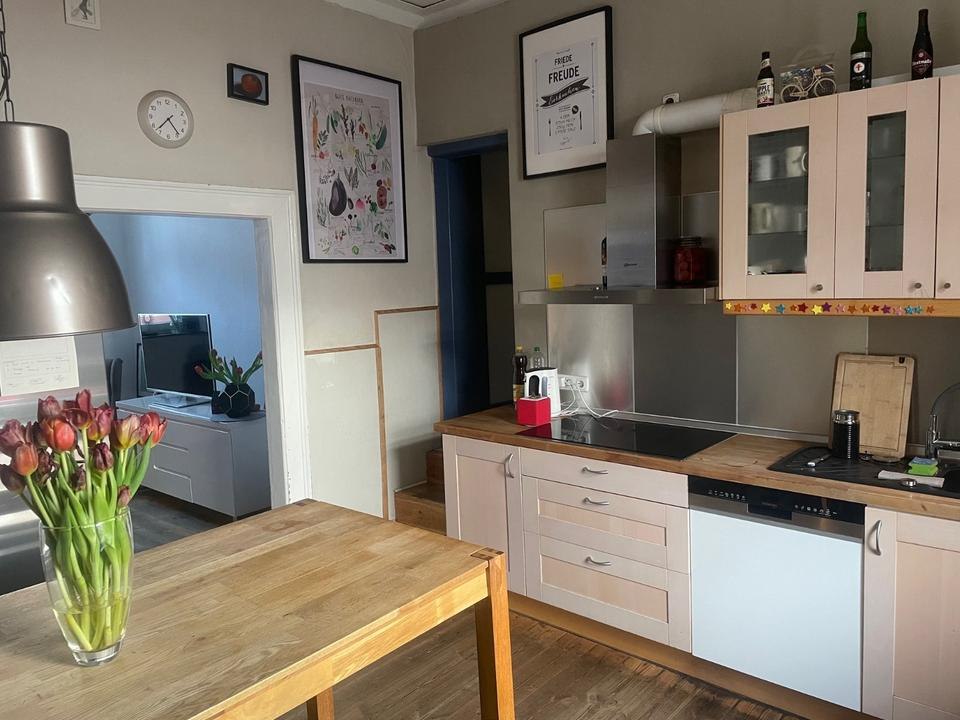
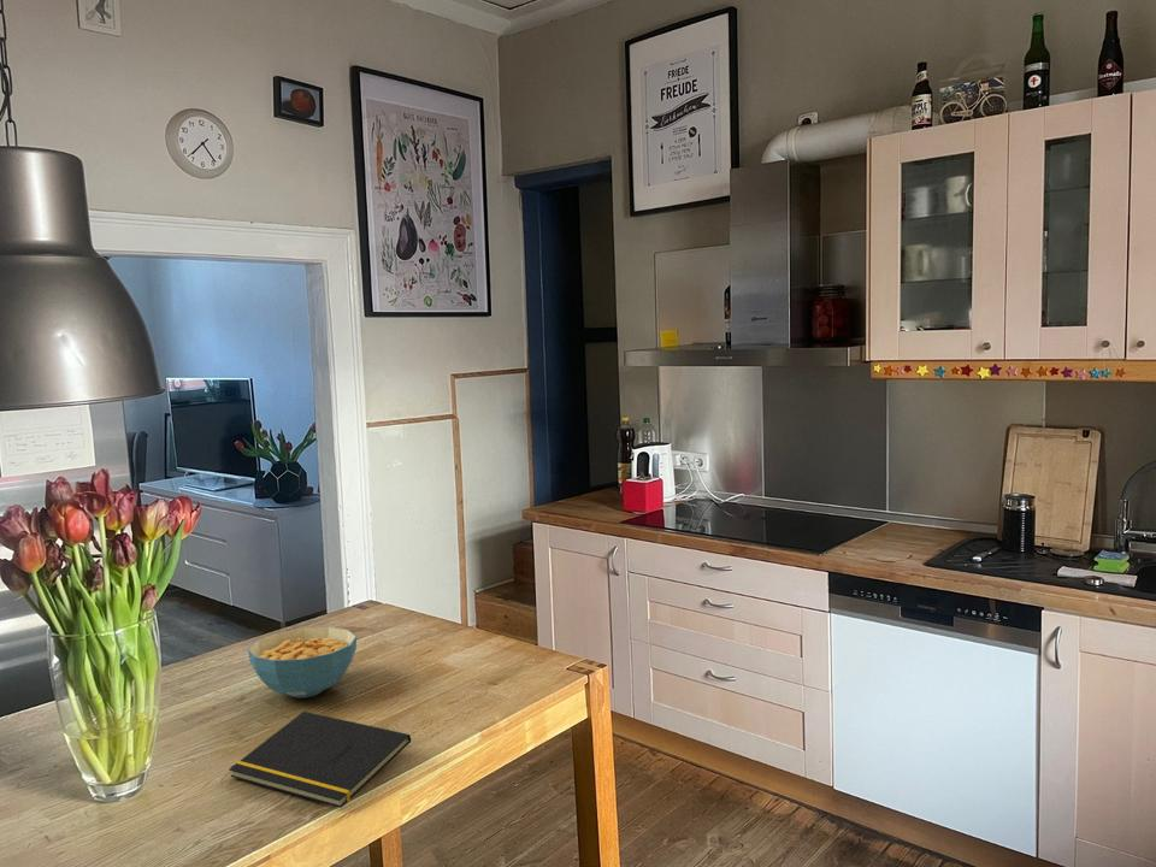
+ notepad [228,710,412,809]
+ cereal bowl [247,626,358,700]
